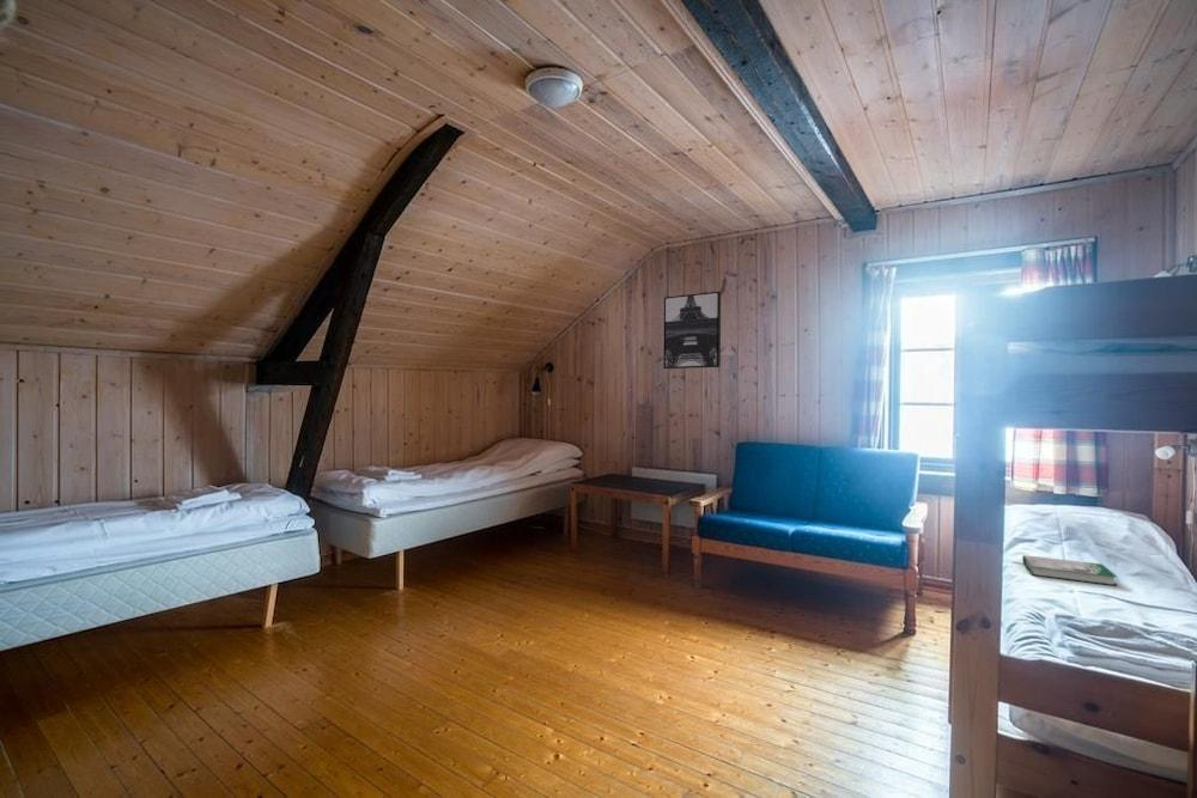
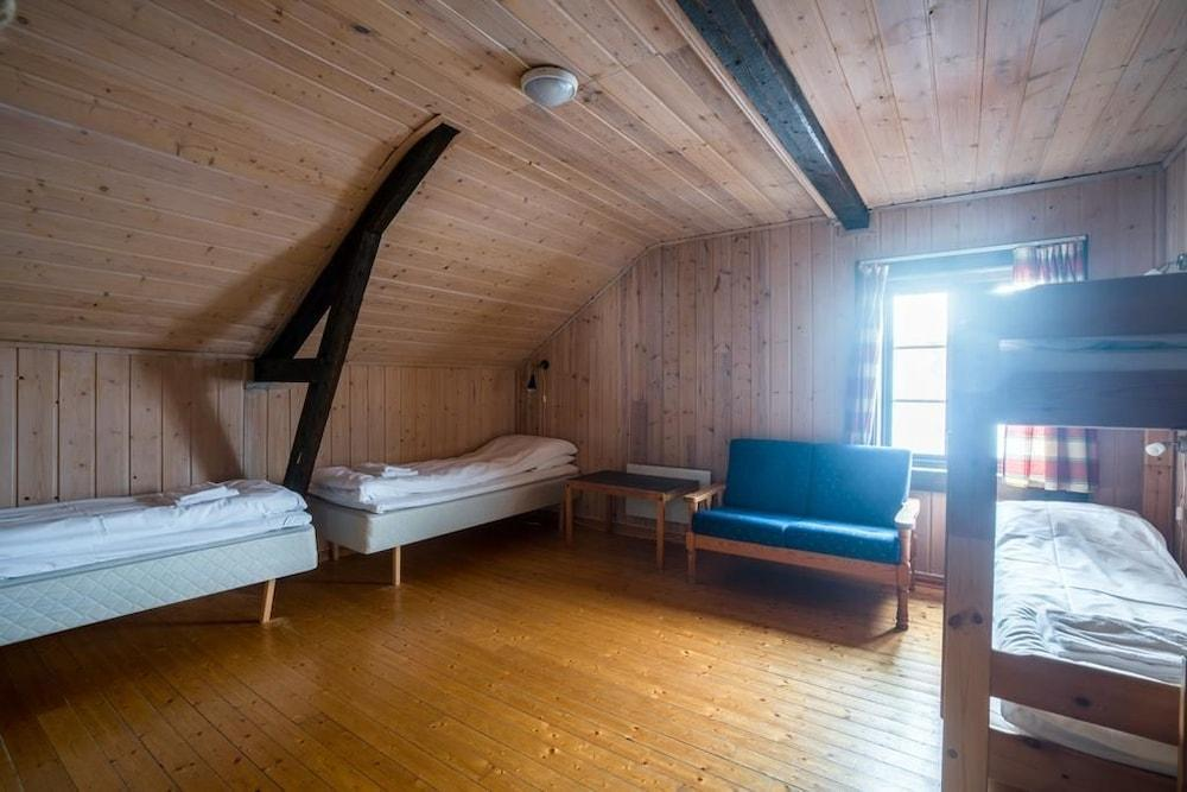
- book [1021,554,1119,587]
- wall art [662,291,722,370]
